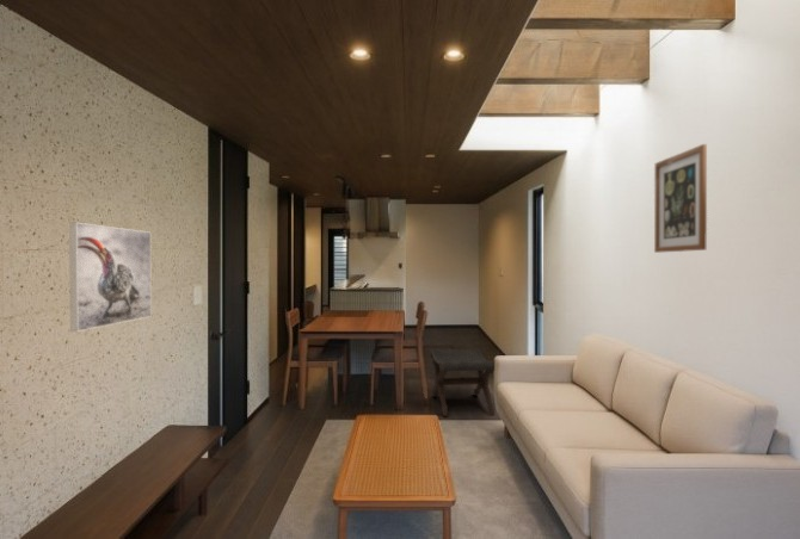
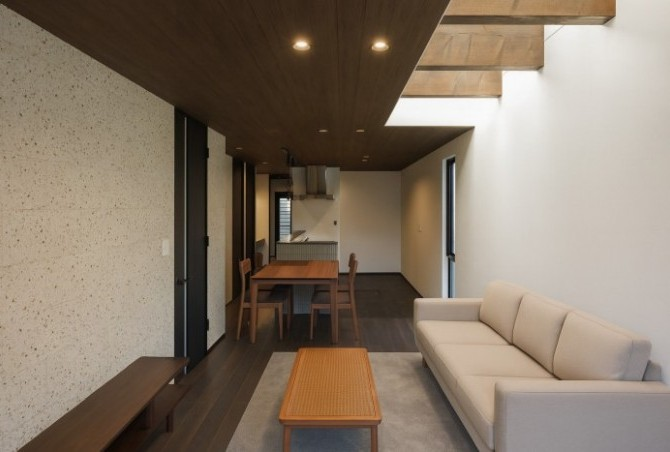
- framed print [68,222,153,333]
- footstool [429,348,496,417]
- wall art [653,143,708,254]
